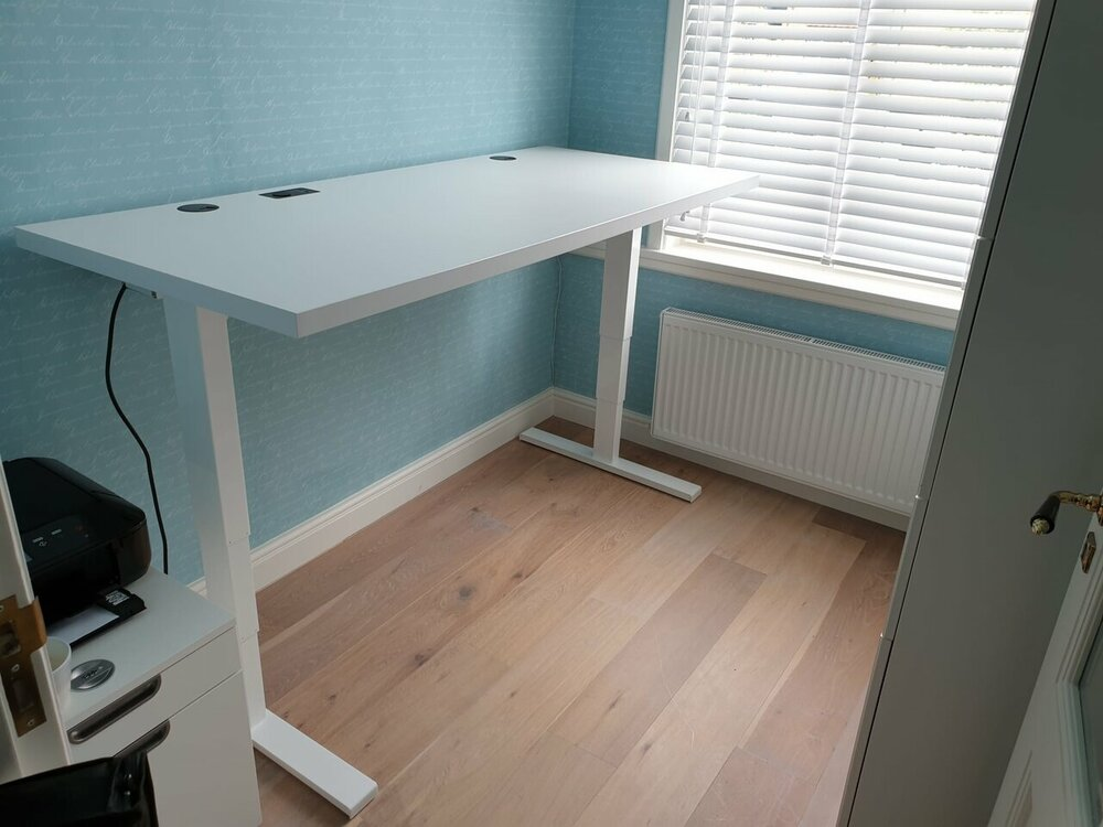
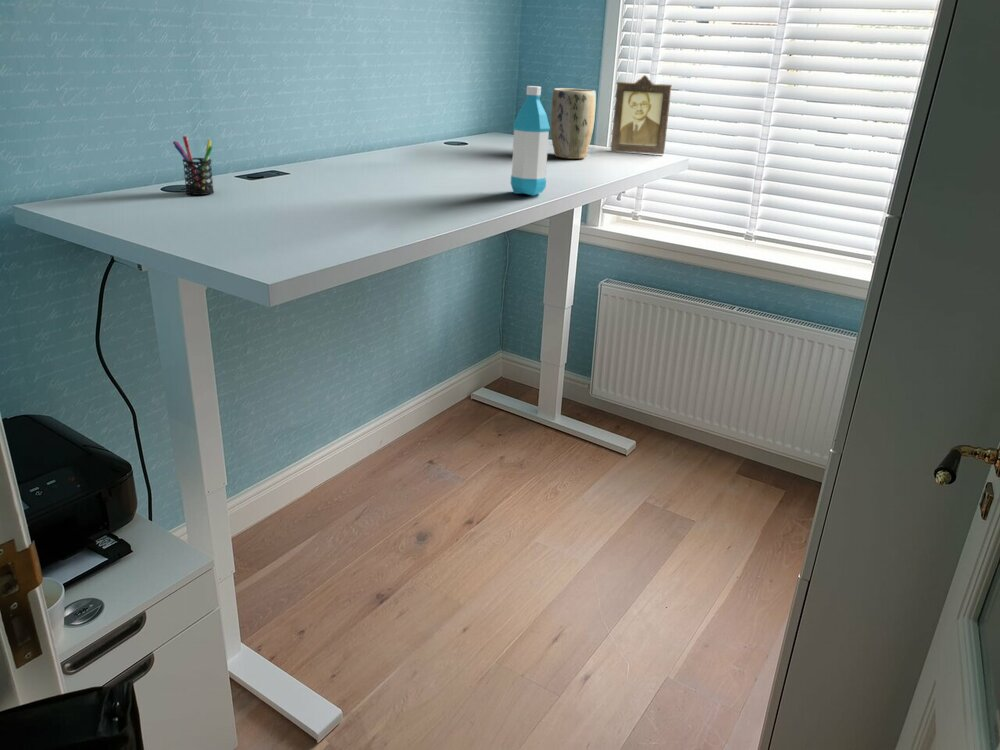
+ pen holder [172,135,215,196]
+ photo frame [610,74,673,155]
+ water bottle [510,85,551,197]
+ plant pot [550,87,597,160]
